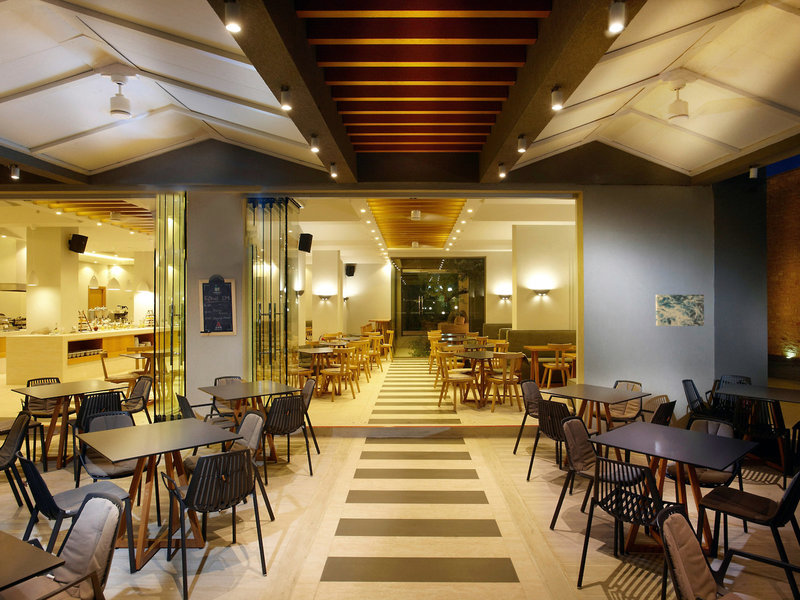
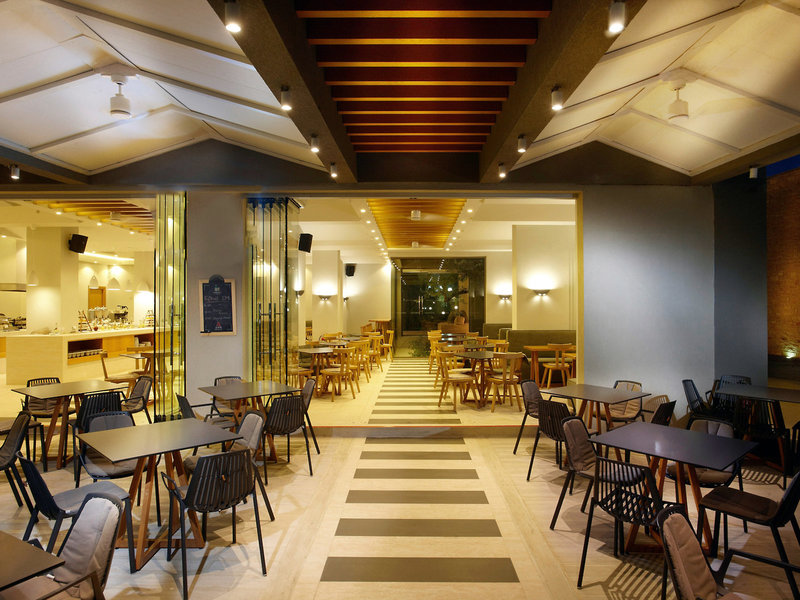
- wall art [655,294,705,327]
